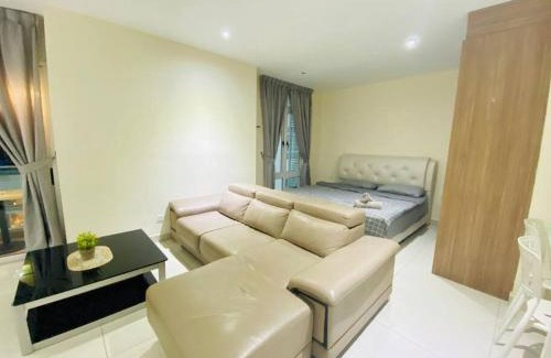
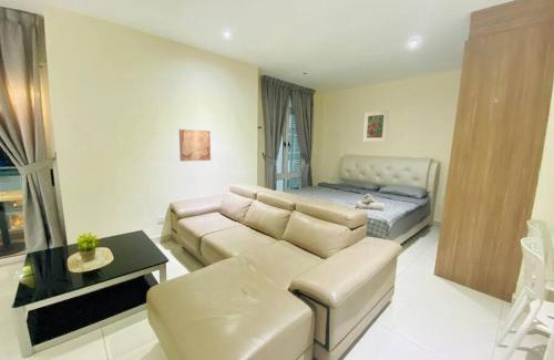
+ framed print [362,110,390,143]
+ wall art [178,128,212,162]
